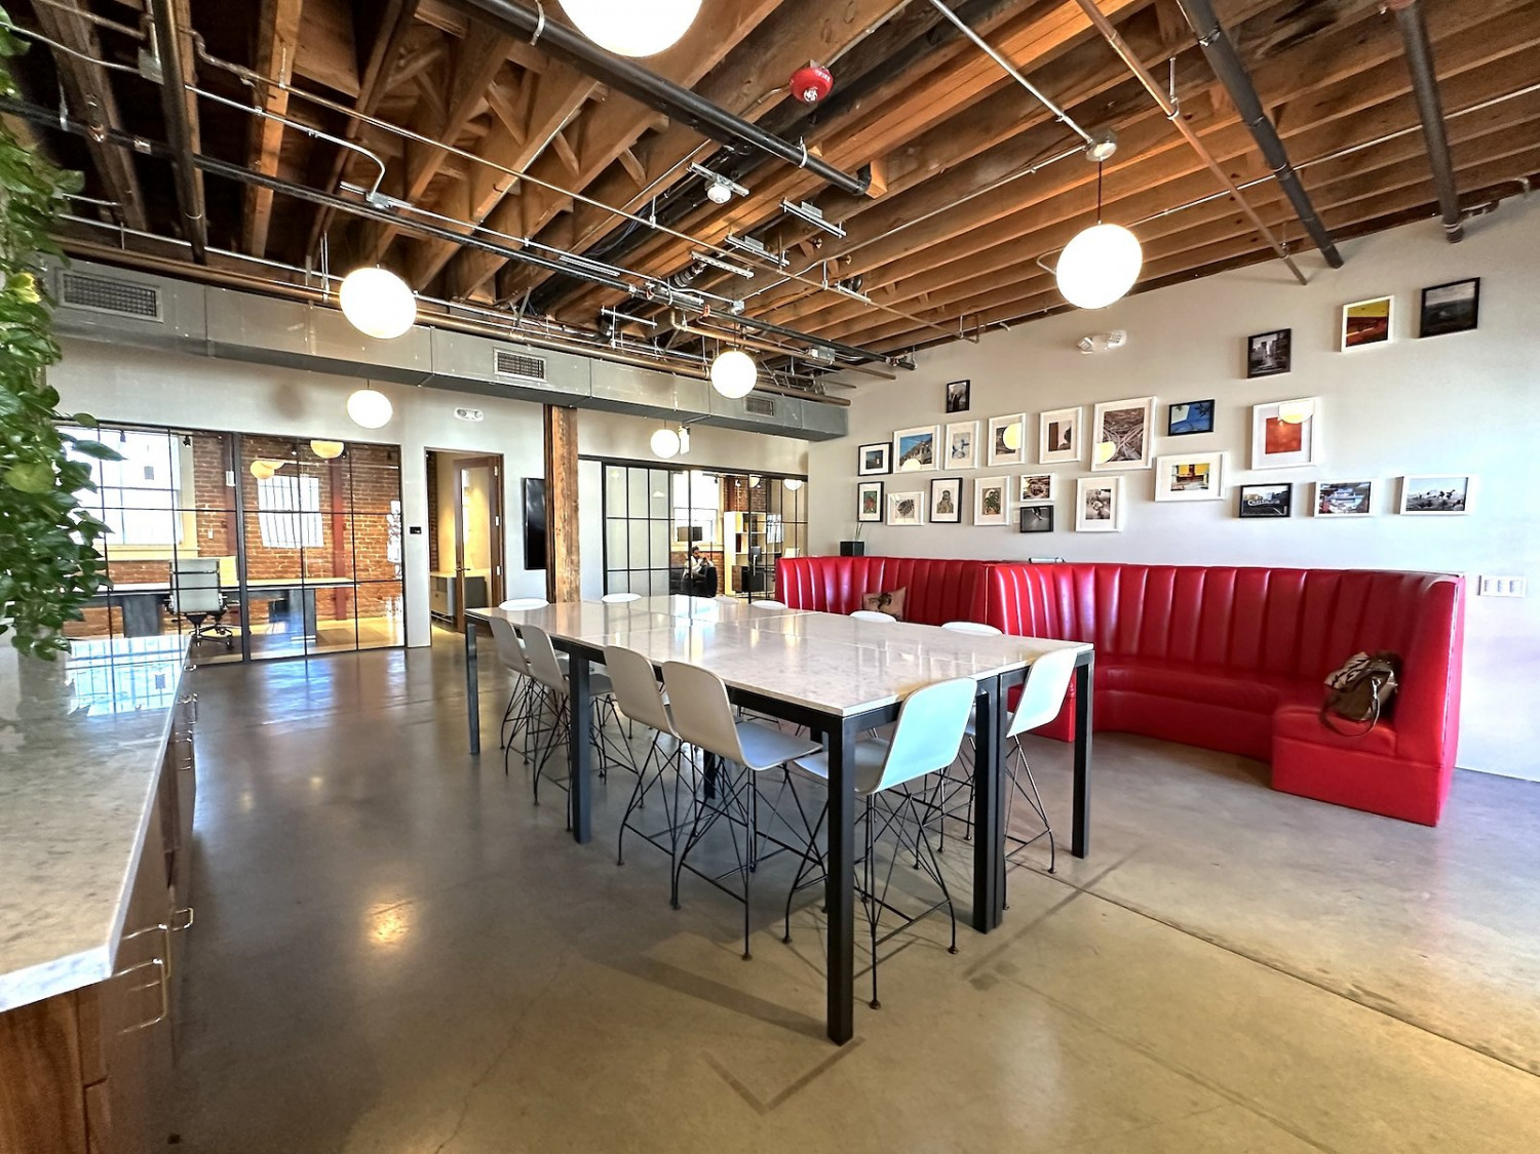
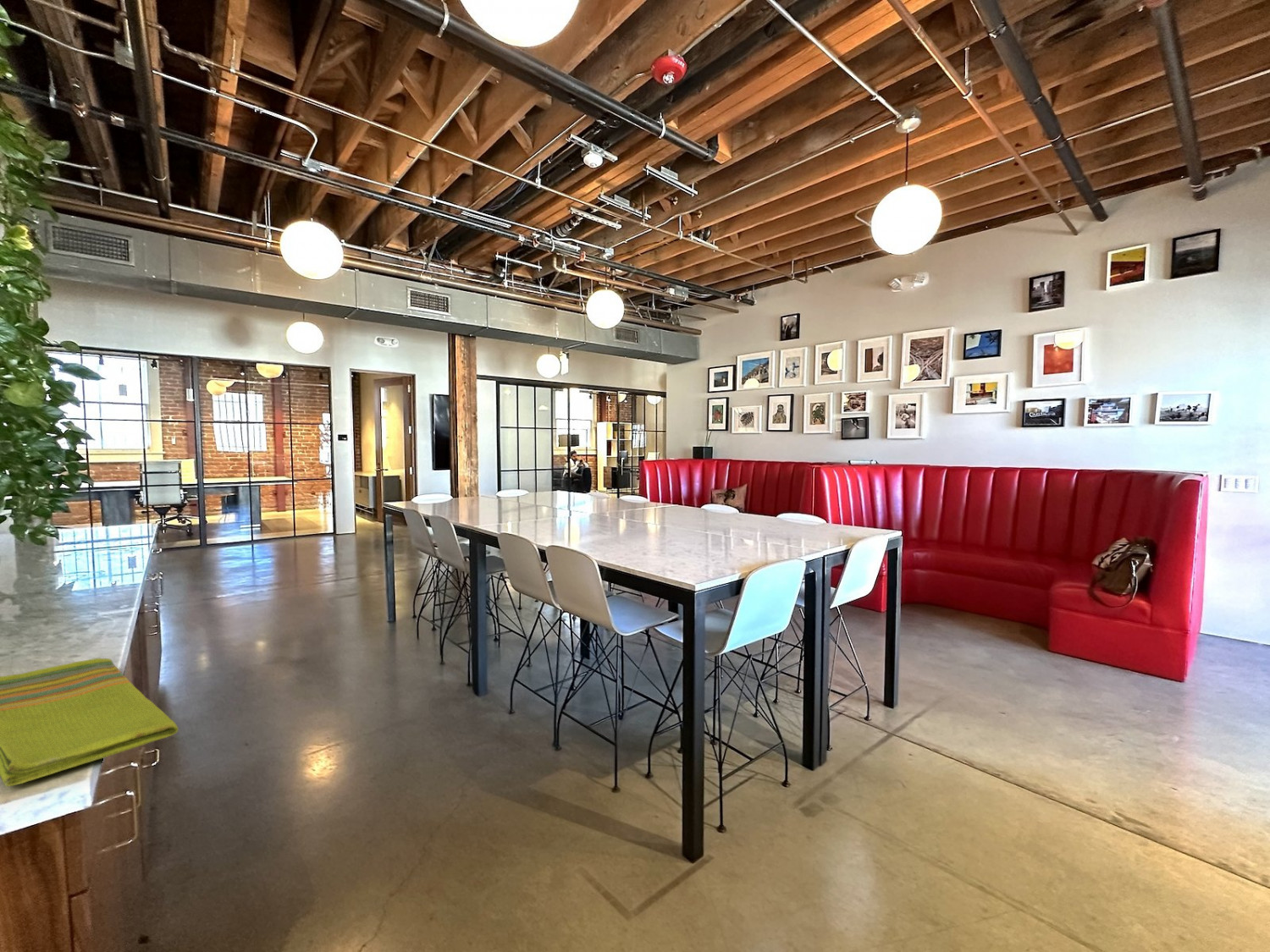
+ dish towel [0,658,179,787]
